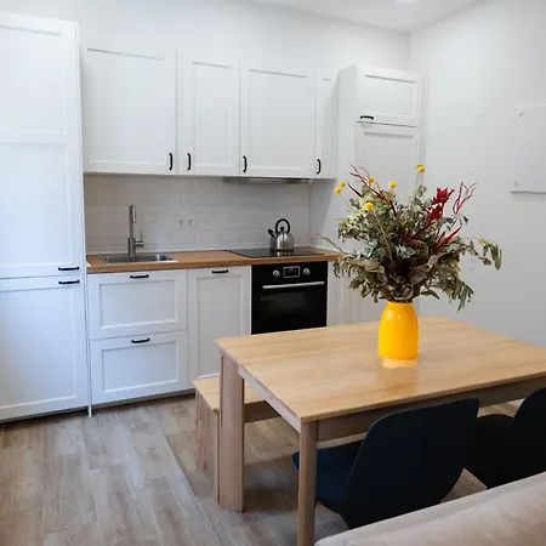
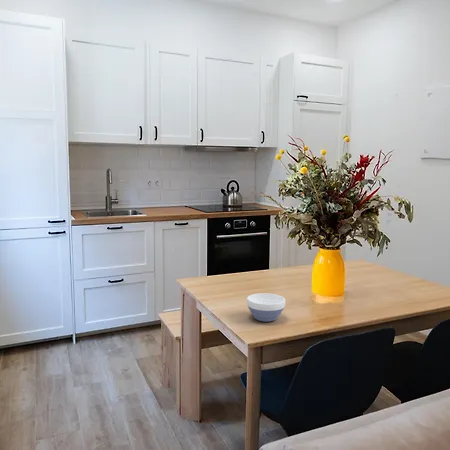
+ bowl [246,292,286,323]
